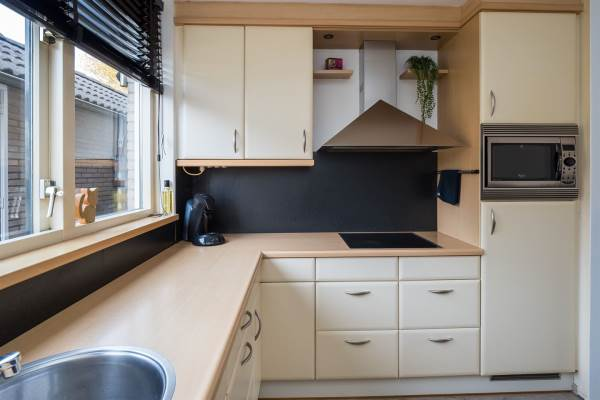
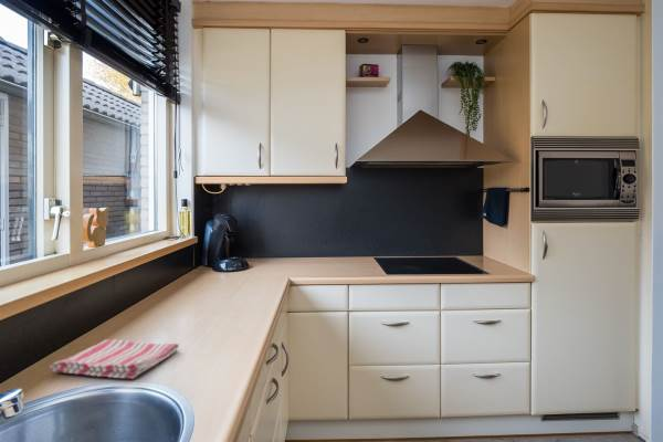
+ dish towel [49,338,180,380]
